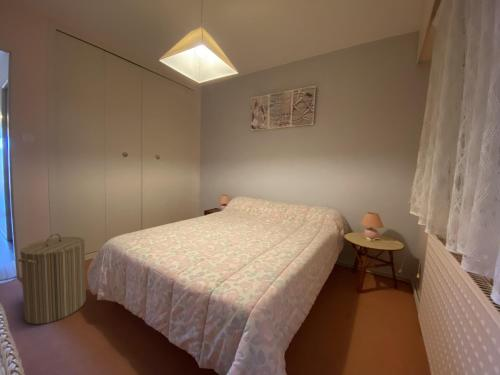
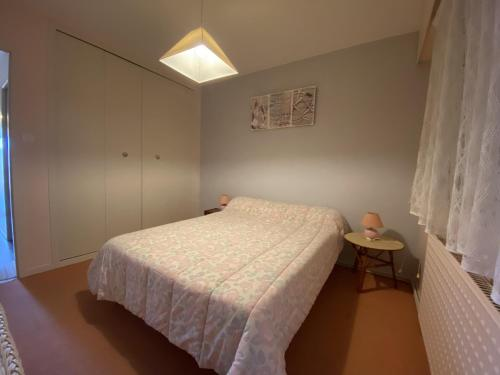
- laundry hamper [17,233,87,325]
